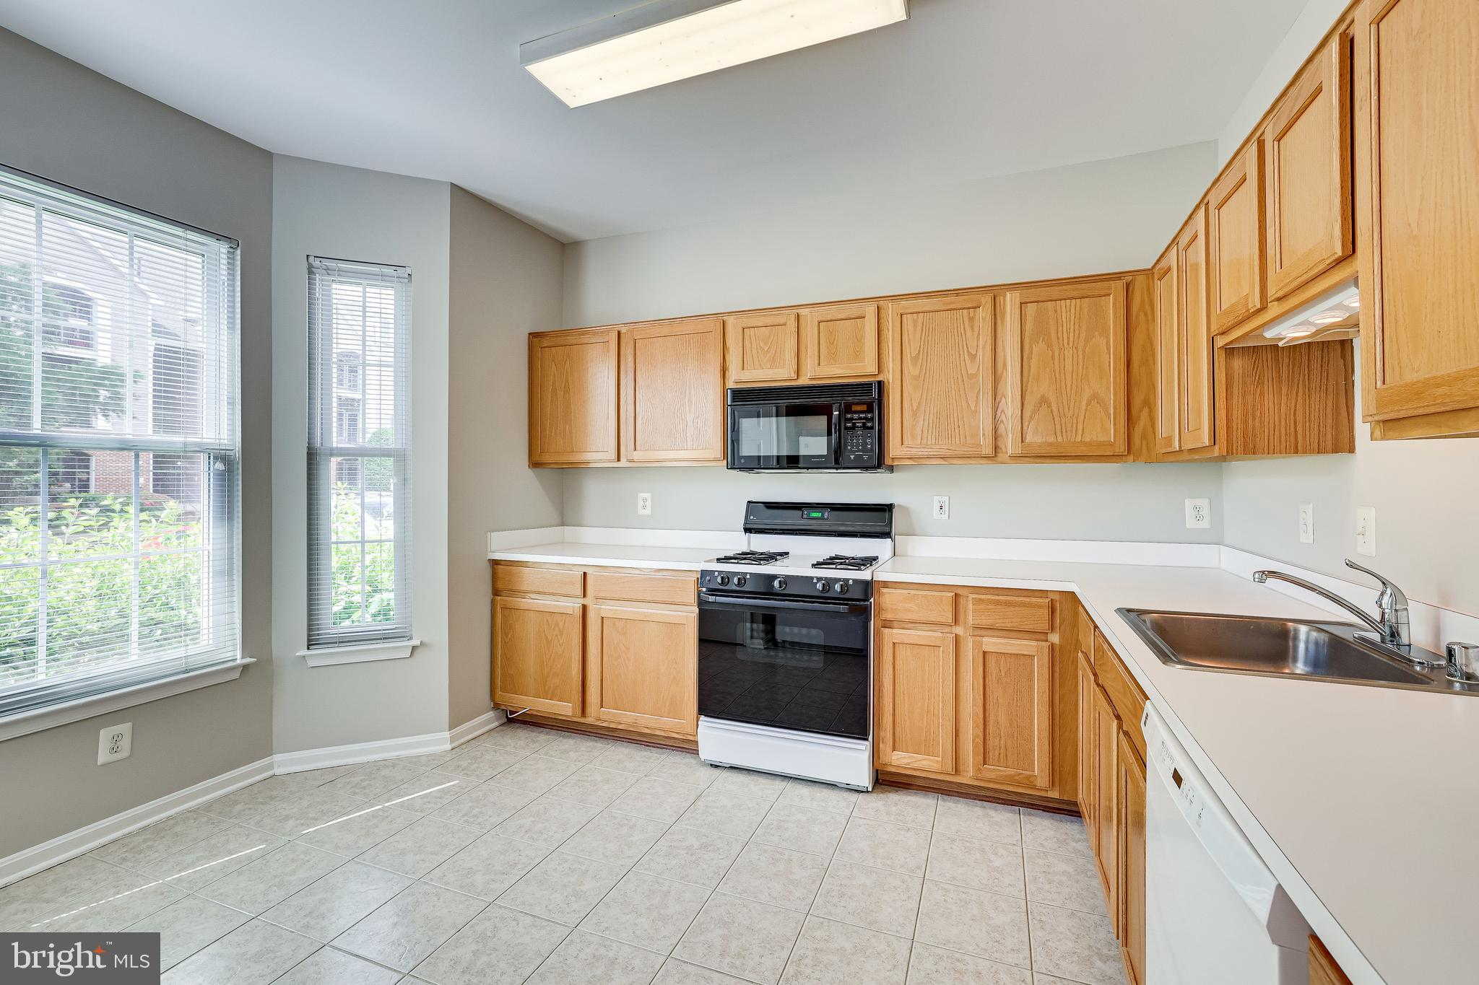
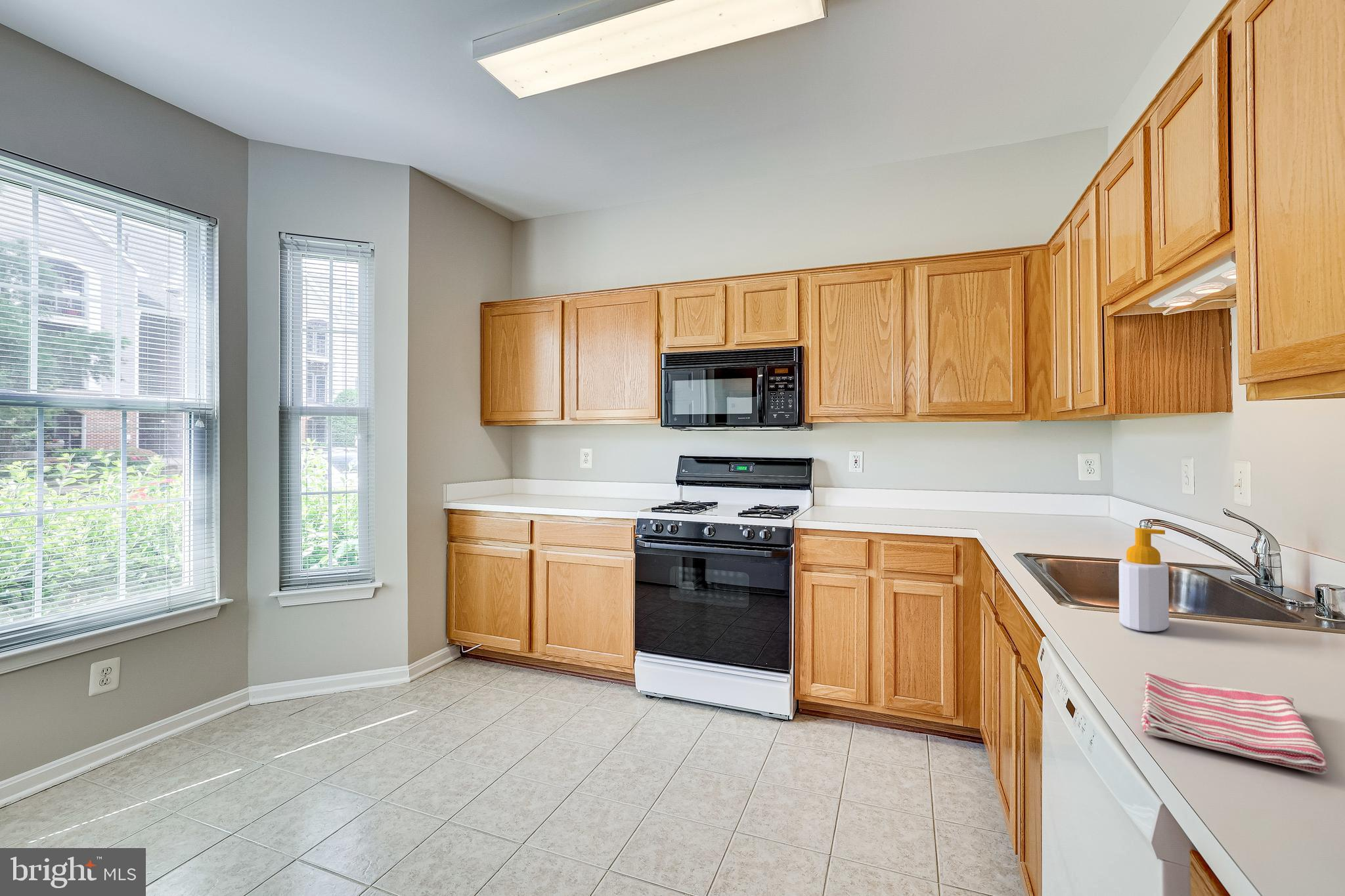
+ dish towel [1141,672,1329,775]
+ soap bottle [1118,527,1170,632]
